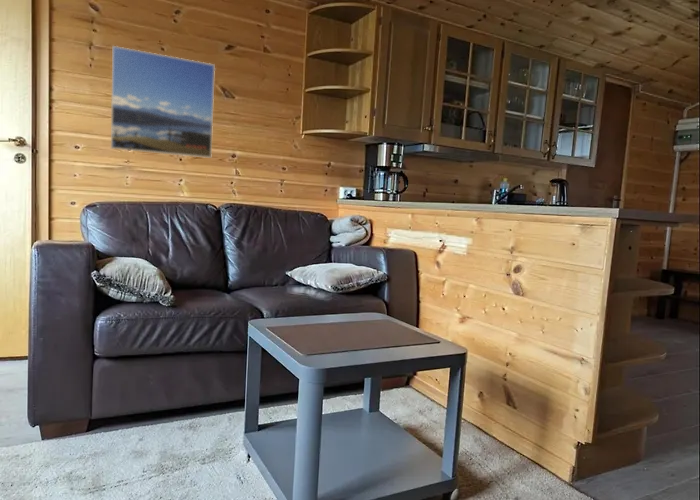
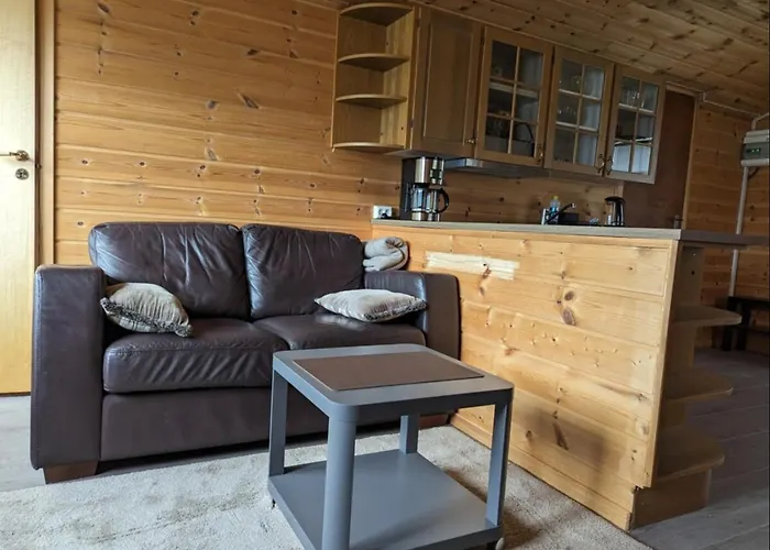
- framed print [110,45,216,159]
